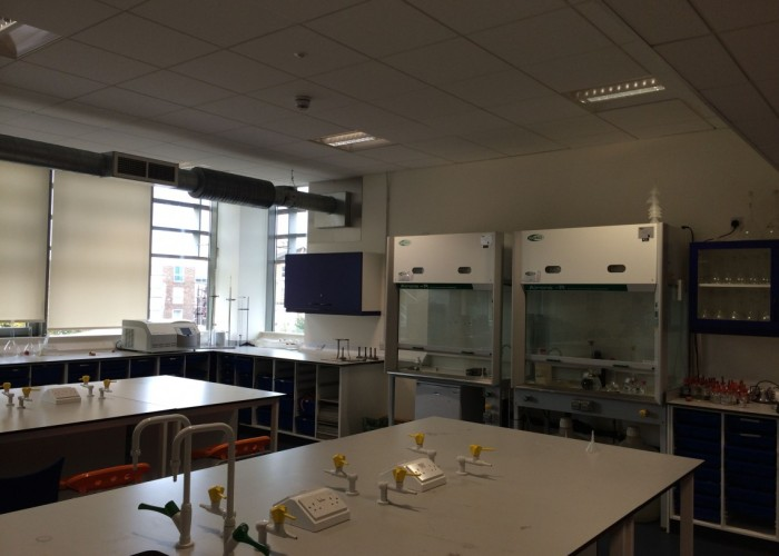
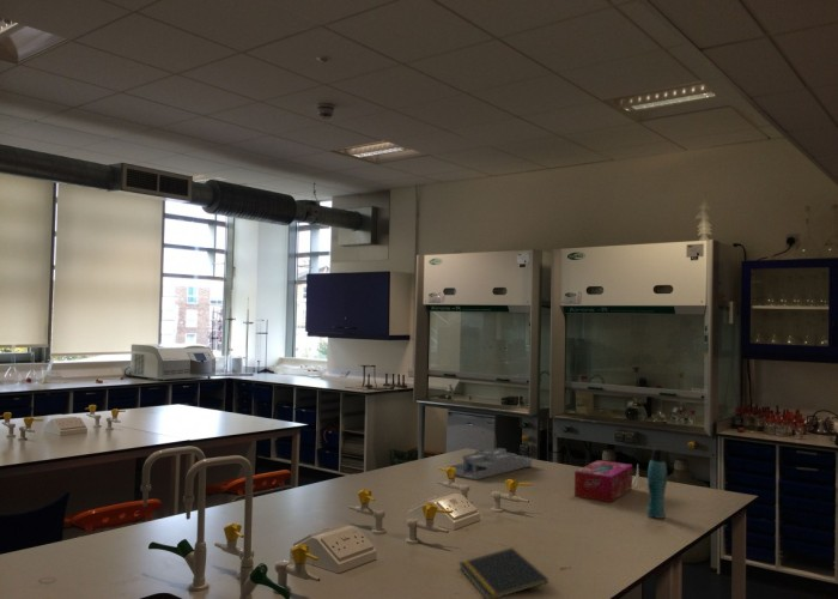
+ tissue box [573,459,633,503]
+ notepad [457,546,549,599]
+ bottle [646,447,668,520]
+ desk organizer [447,447,533,482]
